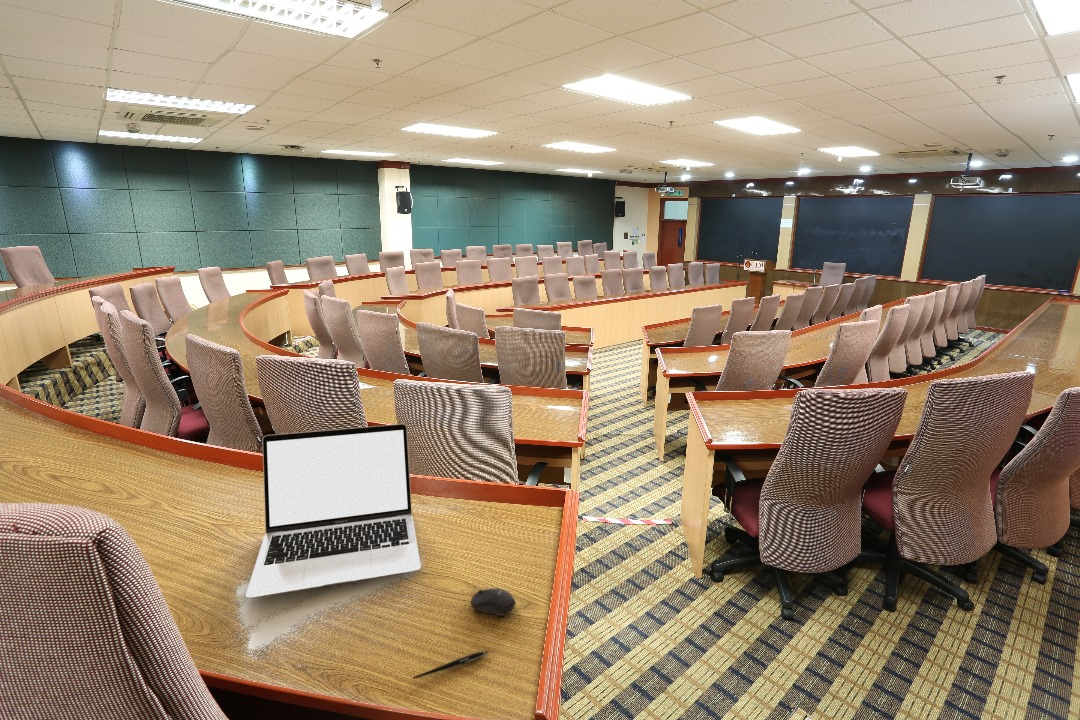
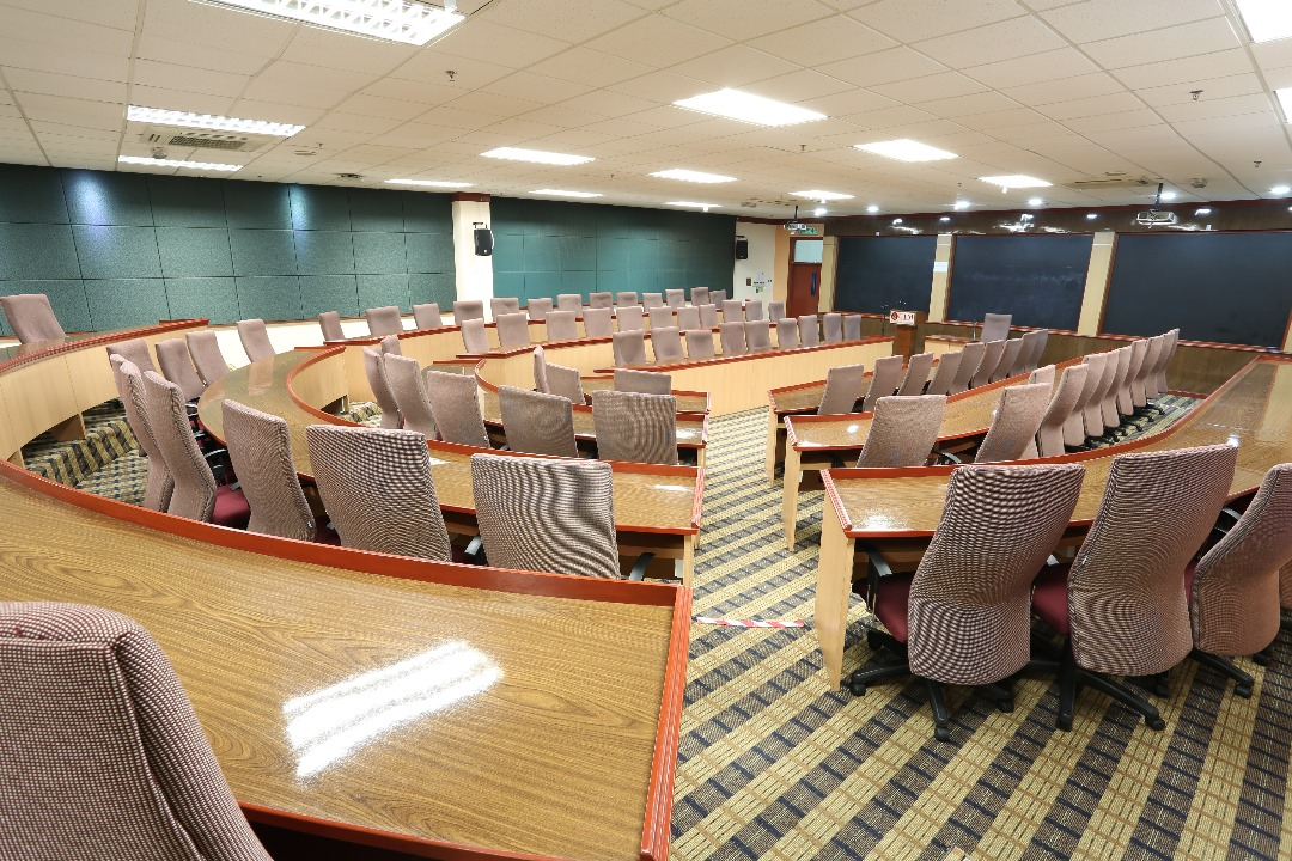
- laptop [245,423,422,599]
- pen [412,650,489,680]
- computer mouse [470,587,517,617]
